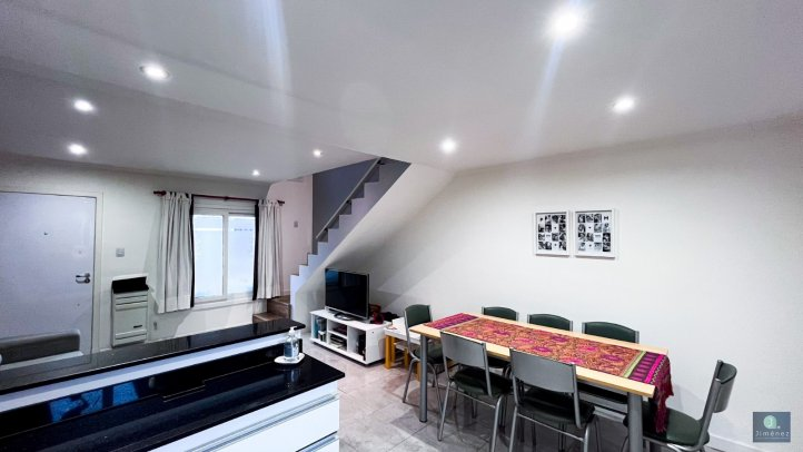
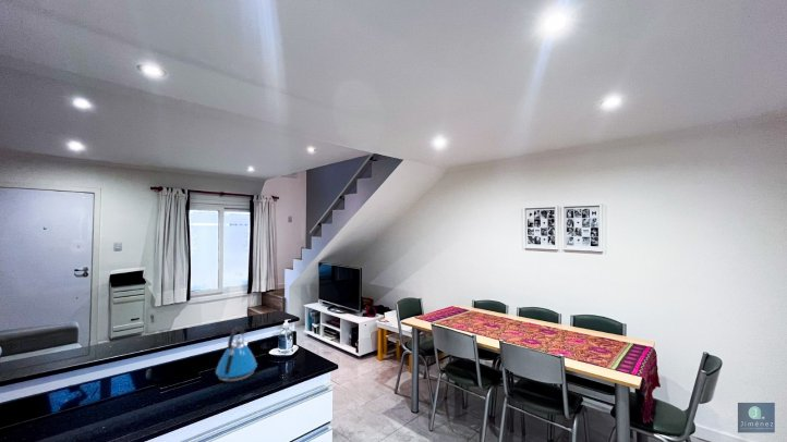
+ kettle [215,326,258,382]
